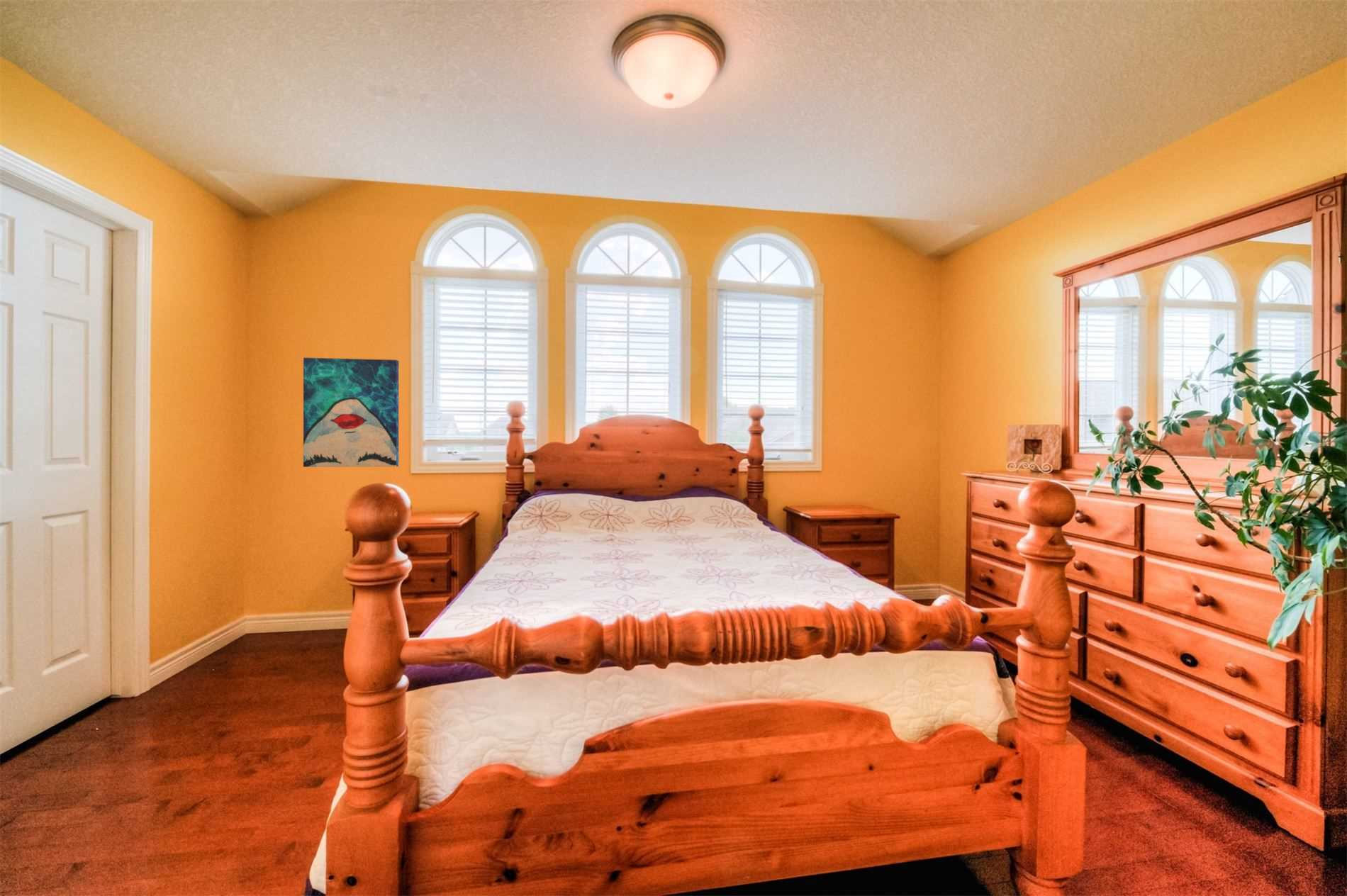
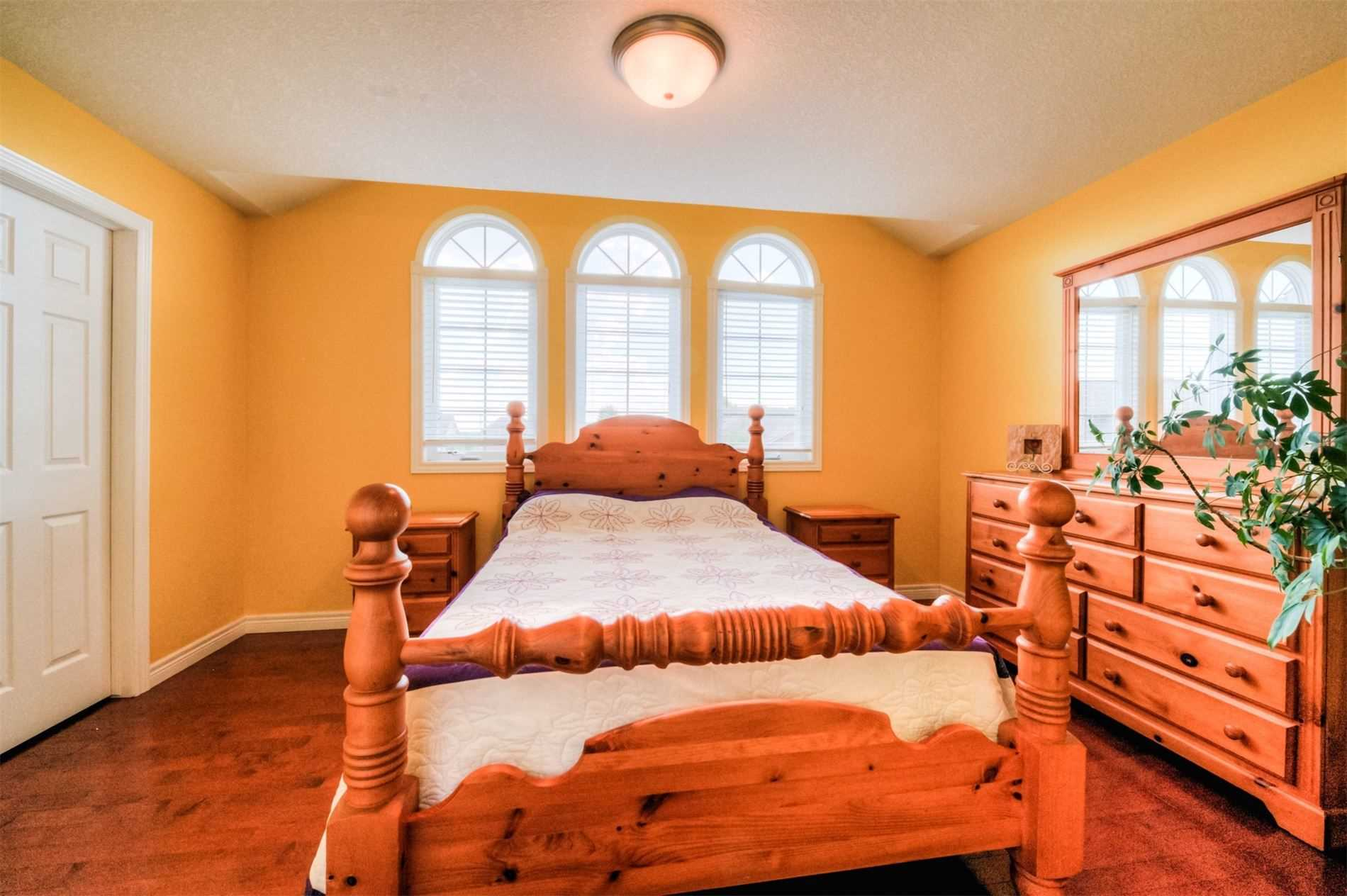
- wall art [303,357,400,468]
